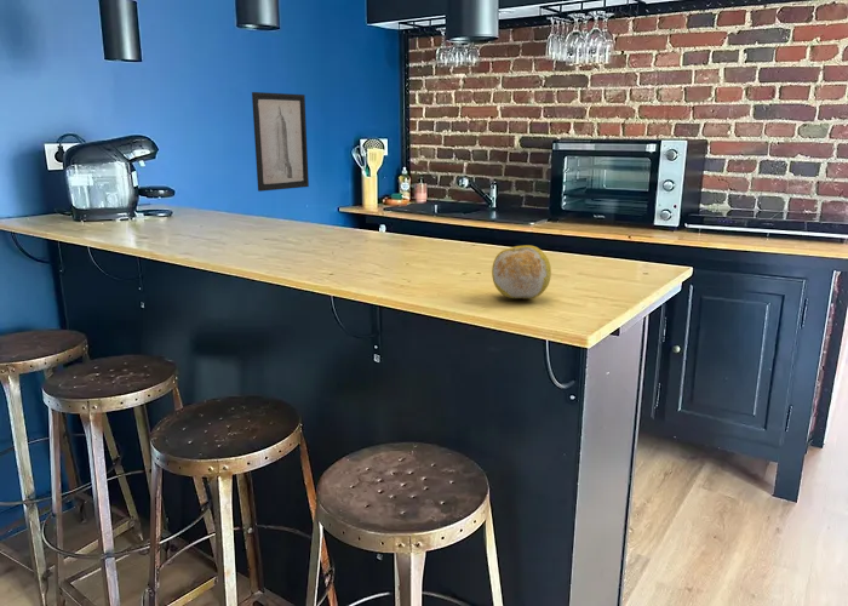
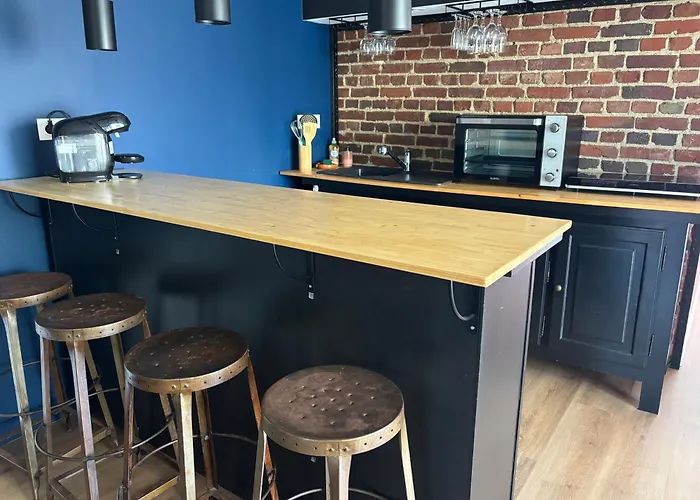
- wall art [251,91,310,193]
- fruit [491,244,552,299]
